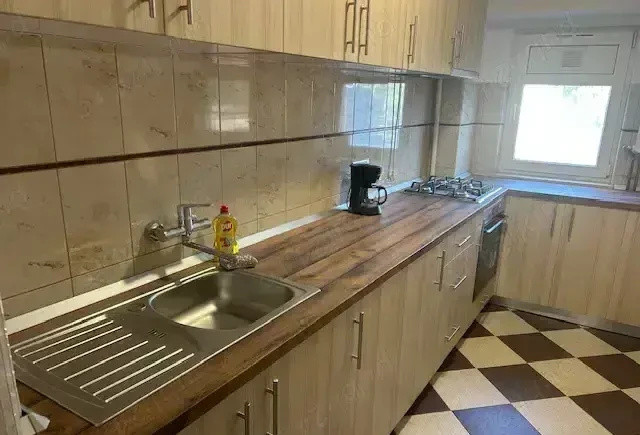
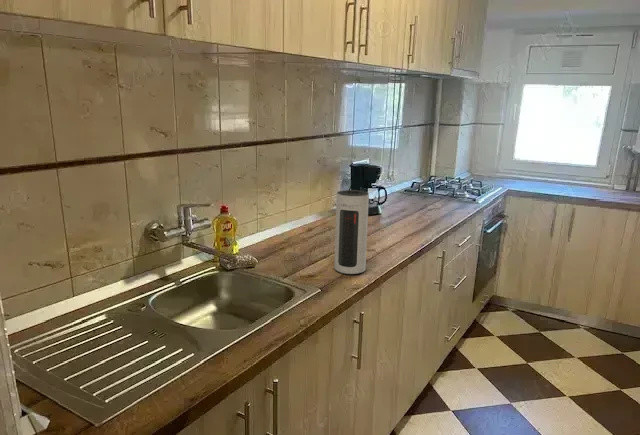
+ speaker [333,189,370,275]
